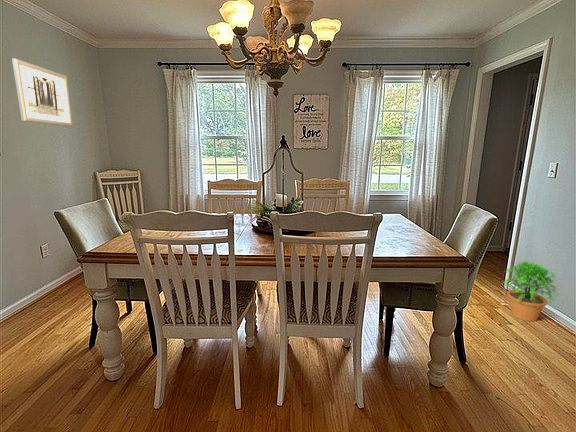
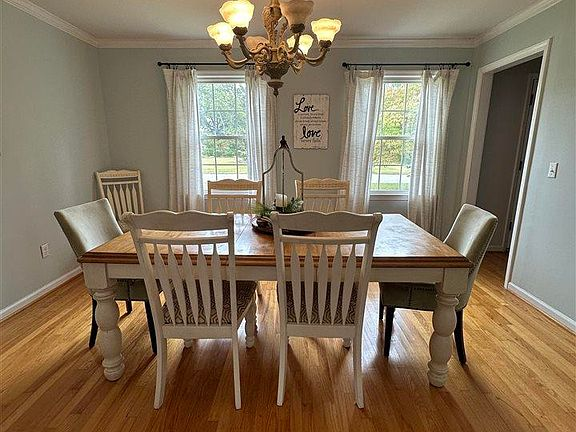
- wall art [11,57,74,128]
- potted plant [502,260,564,322]
